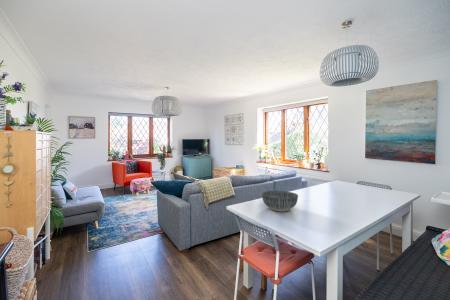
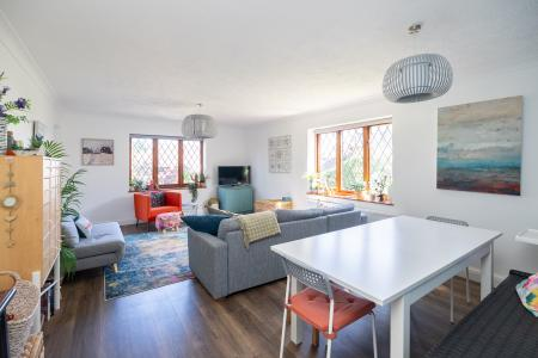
- bowl [261,190,299,212]
